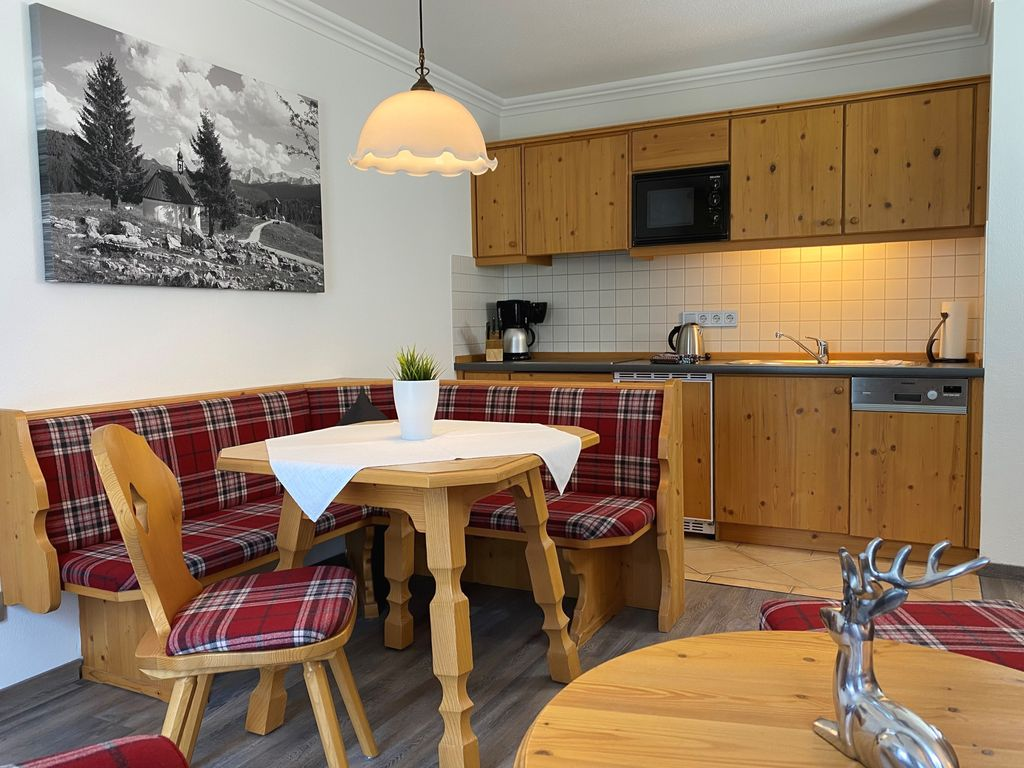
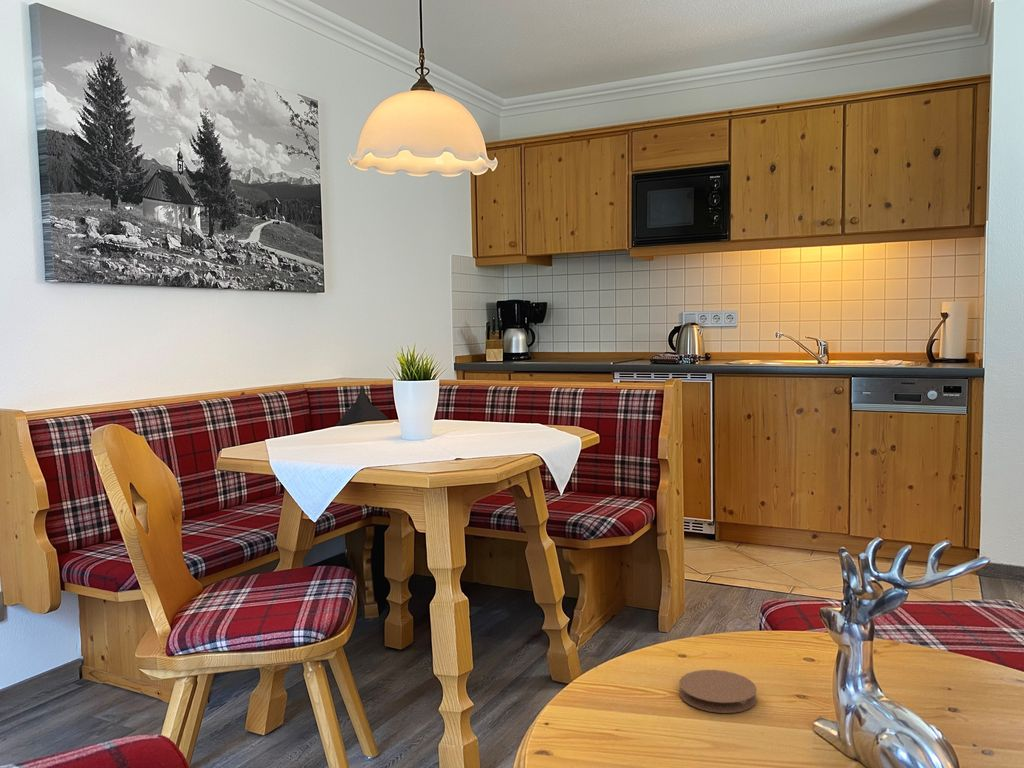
+ coaster [678,669,758,714]
